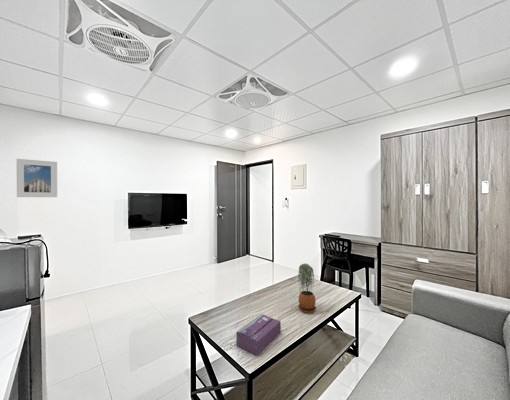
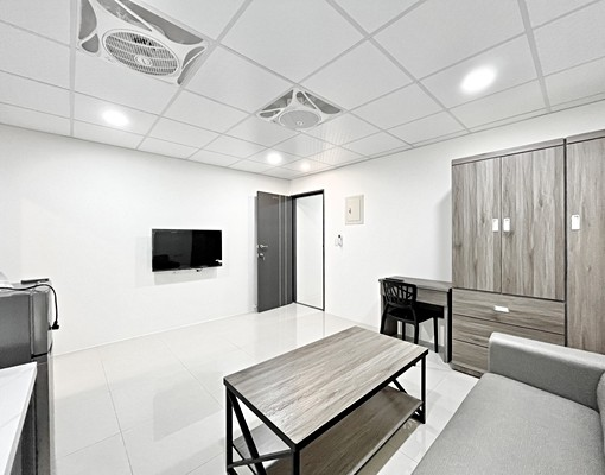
- potted plant [297,263,317,313]
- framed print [16,158,58,198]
- tissue box [235,313,282,356]
